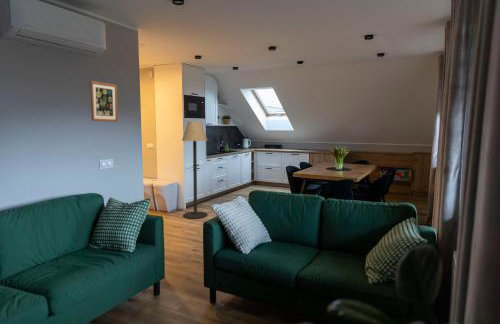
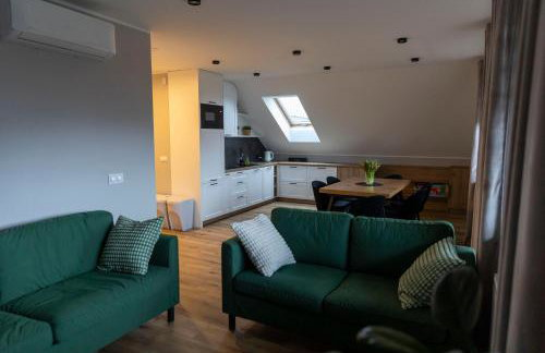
- floor lamp [181,121,209,219]
- wall art [89,80,119,123]
